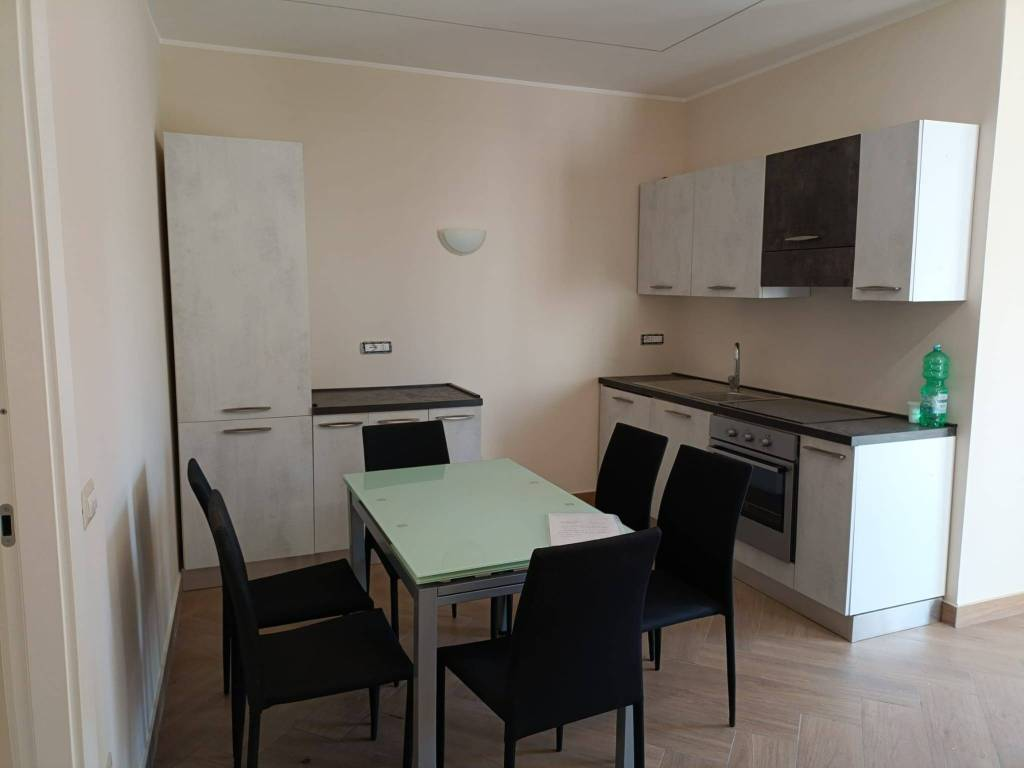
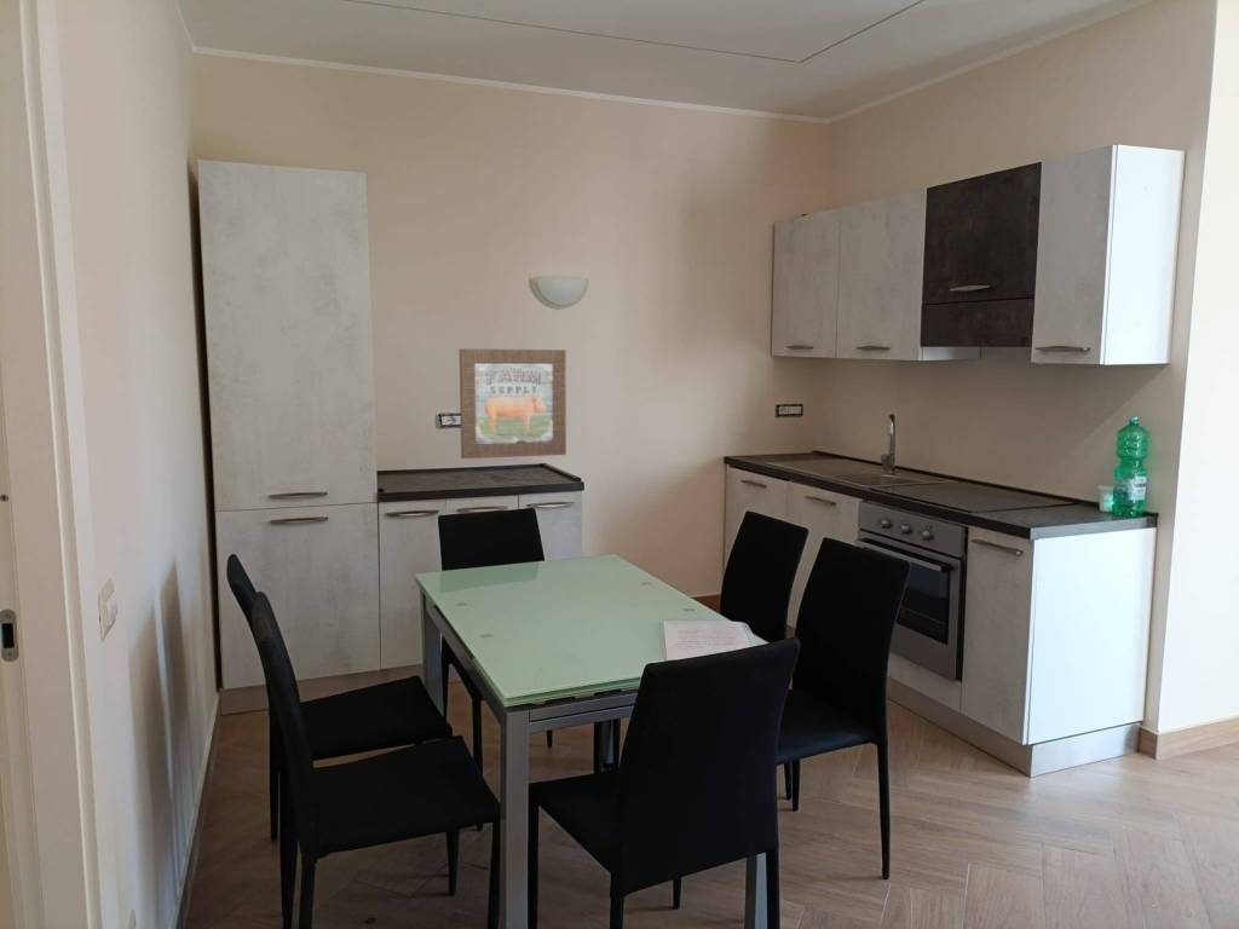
+ wall art [459,348,567,460]
